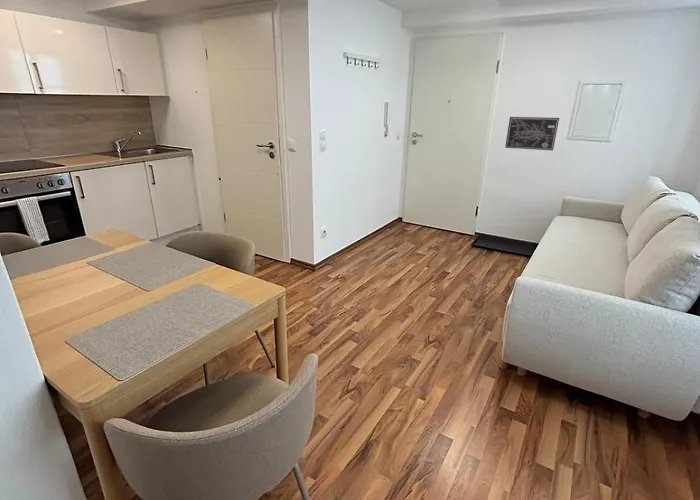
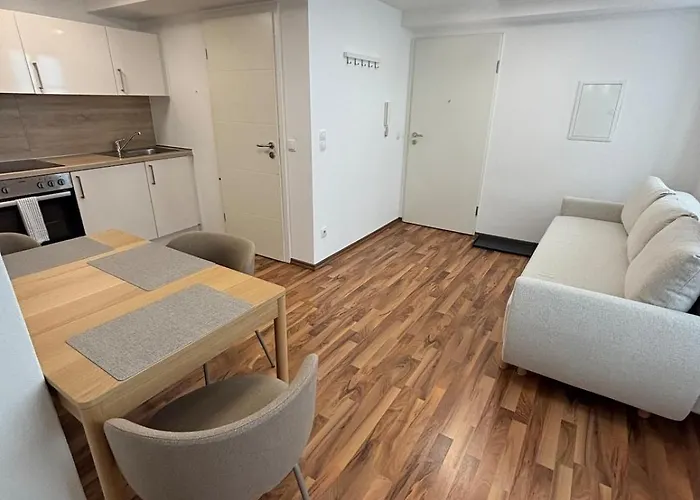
- wall art [504,116,560,151]
